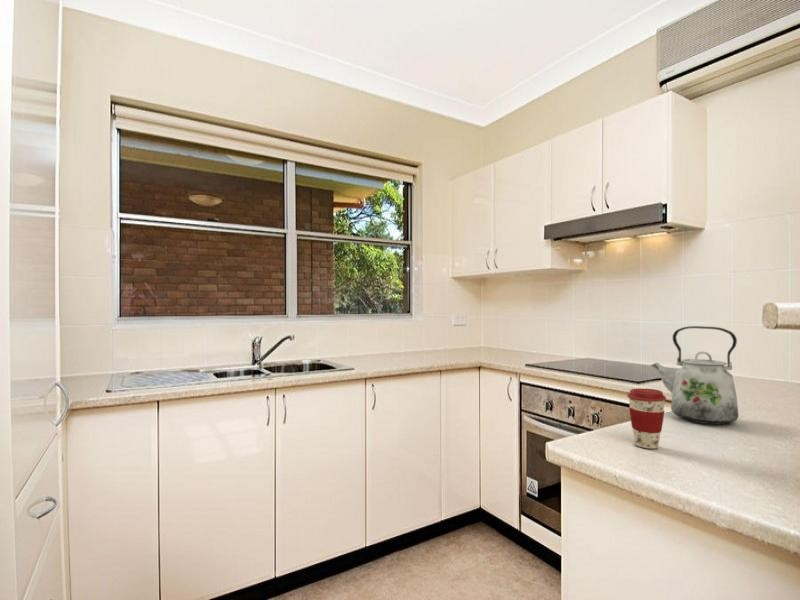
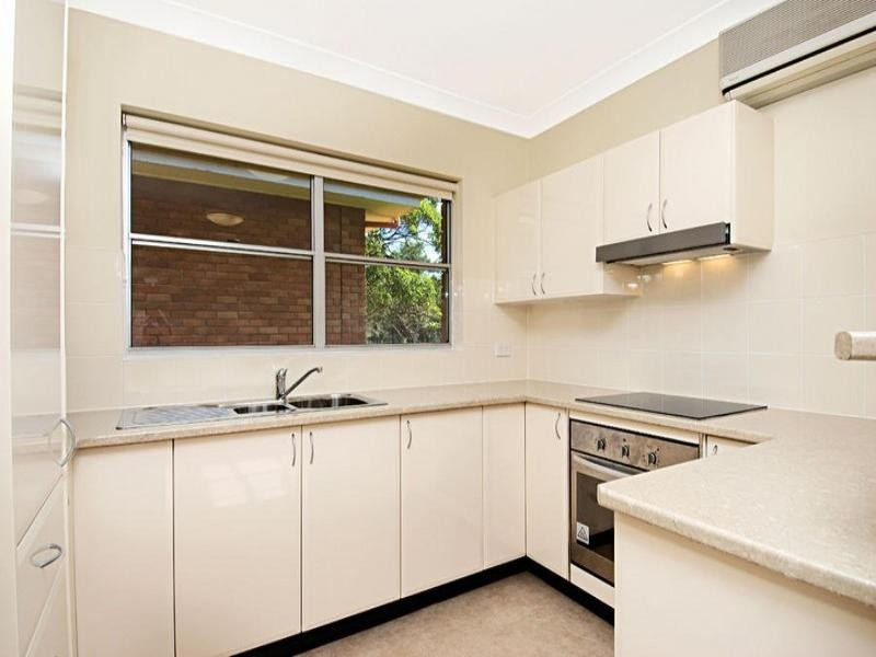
- kettle [649,325,740,425]
- coffee cup [626,388,667,450]
